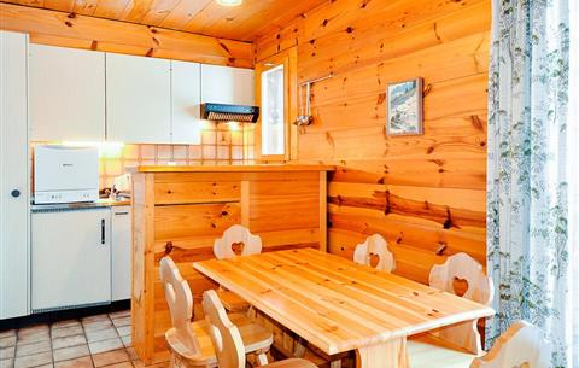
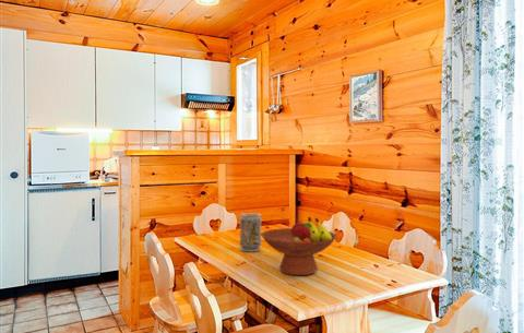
+ fruit bowl [261,216,338,276]
+ vase [238,212,263,252]
